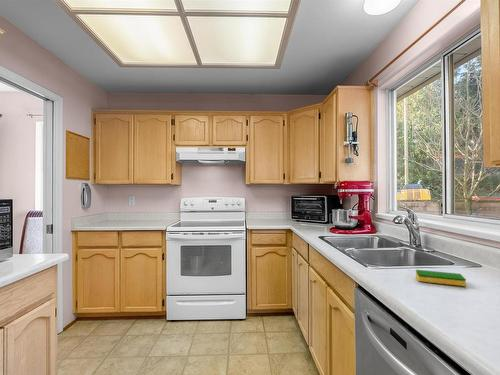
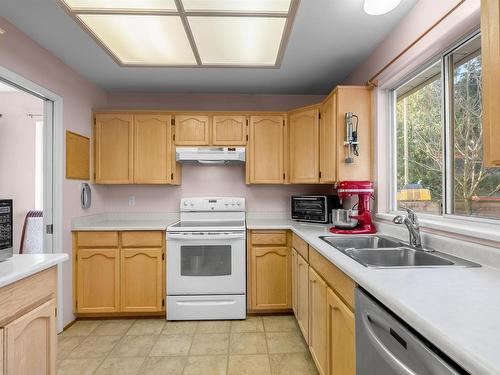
- dish sponge [415,269,467,287]
